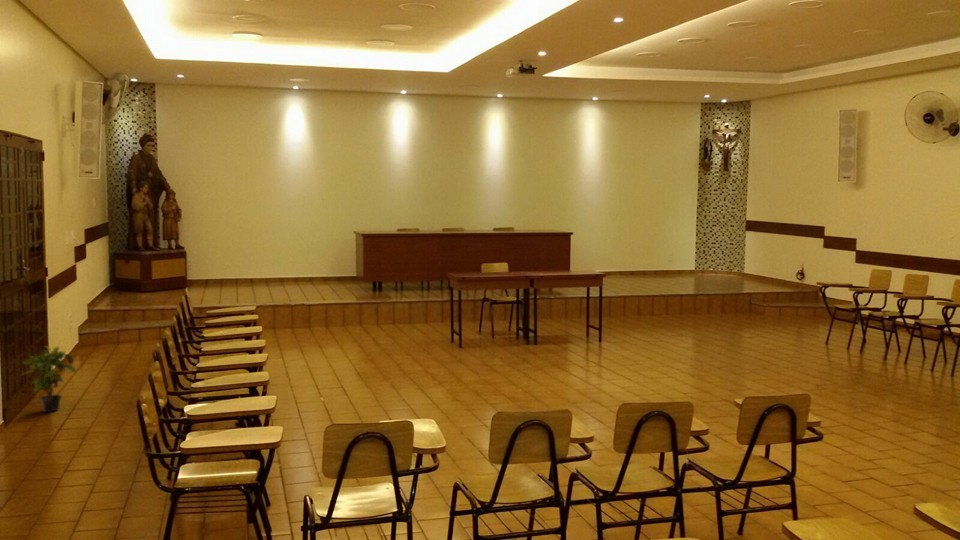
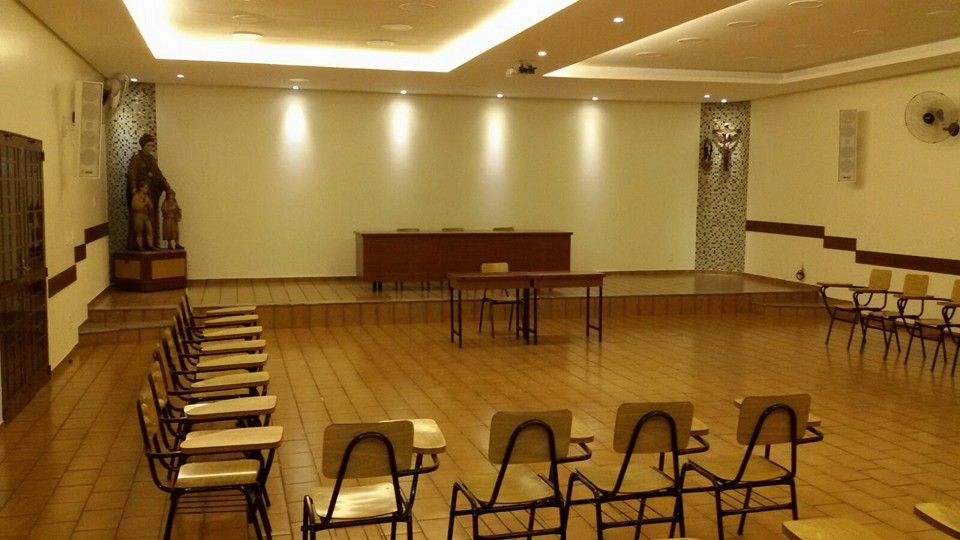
- potted plant [19,345,78,413]
